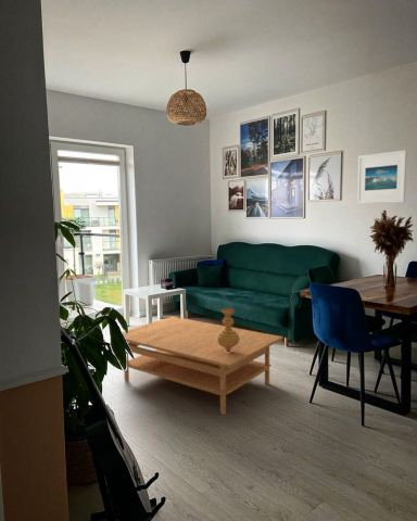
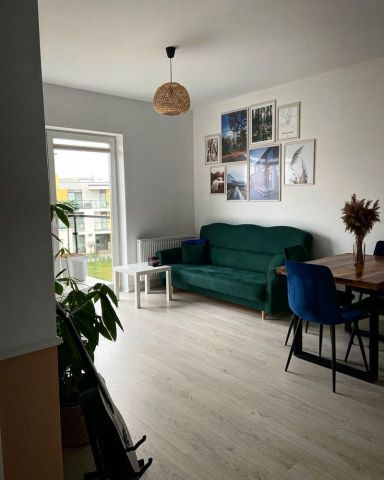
- vase [216,307,240,353]
- coffee table [122,316,285,416]
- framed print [356,149,408,205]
